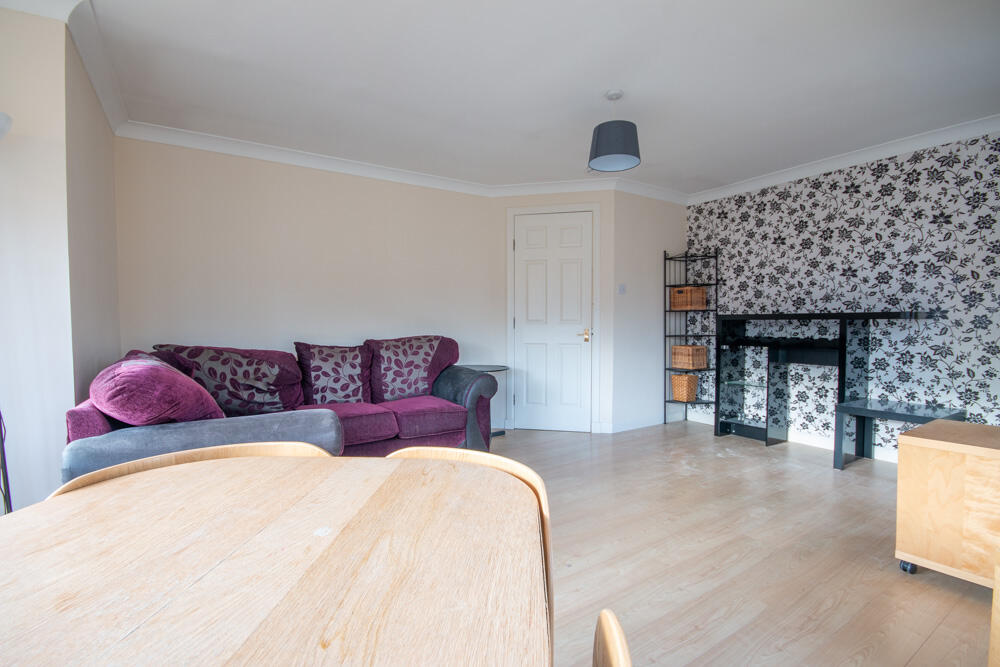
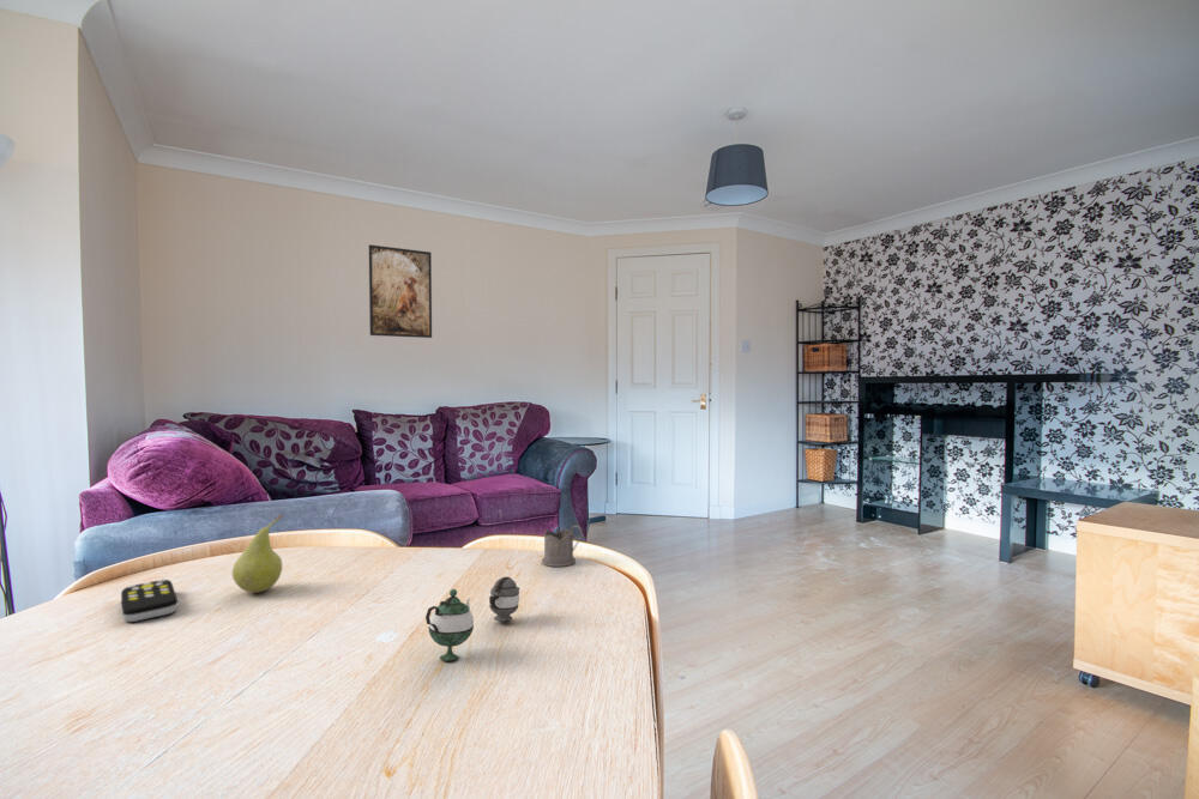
+ remote control [120,577,179,623]
+ tea glass holder [541,525,584,568]
+ teapot [424,576,520,662]
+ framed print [368,243,433,339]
+ fruit [231,513,283,594]
